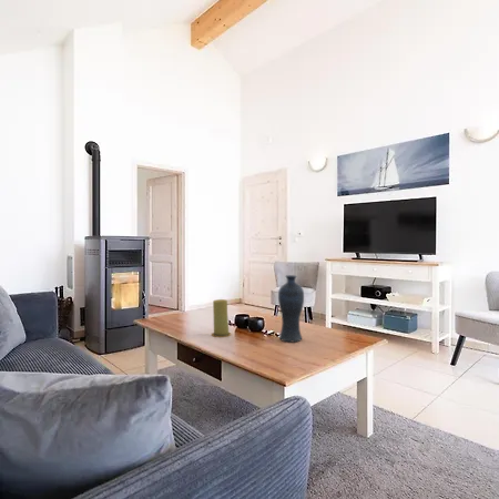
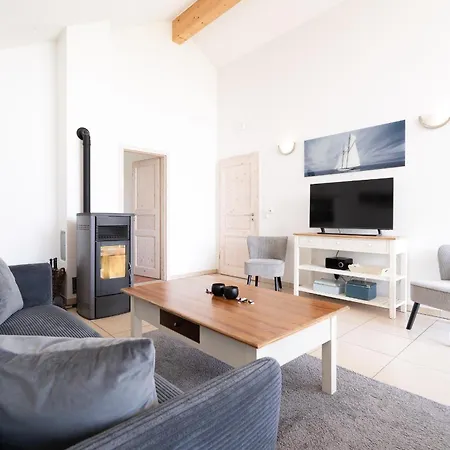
- candle [211,298,232,338]
- vase [277,274,305,343]
